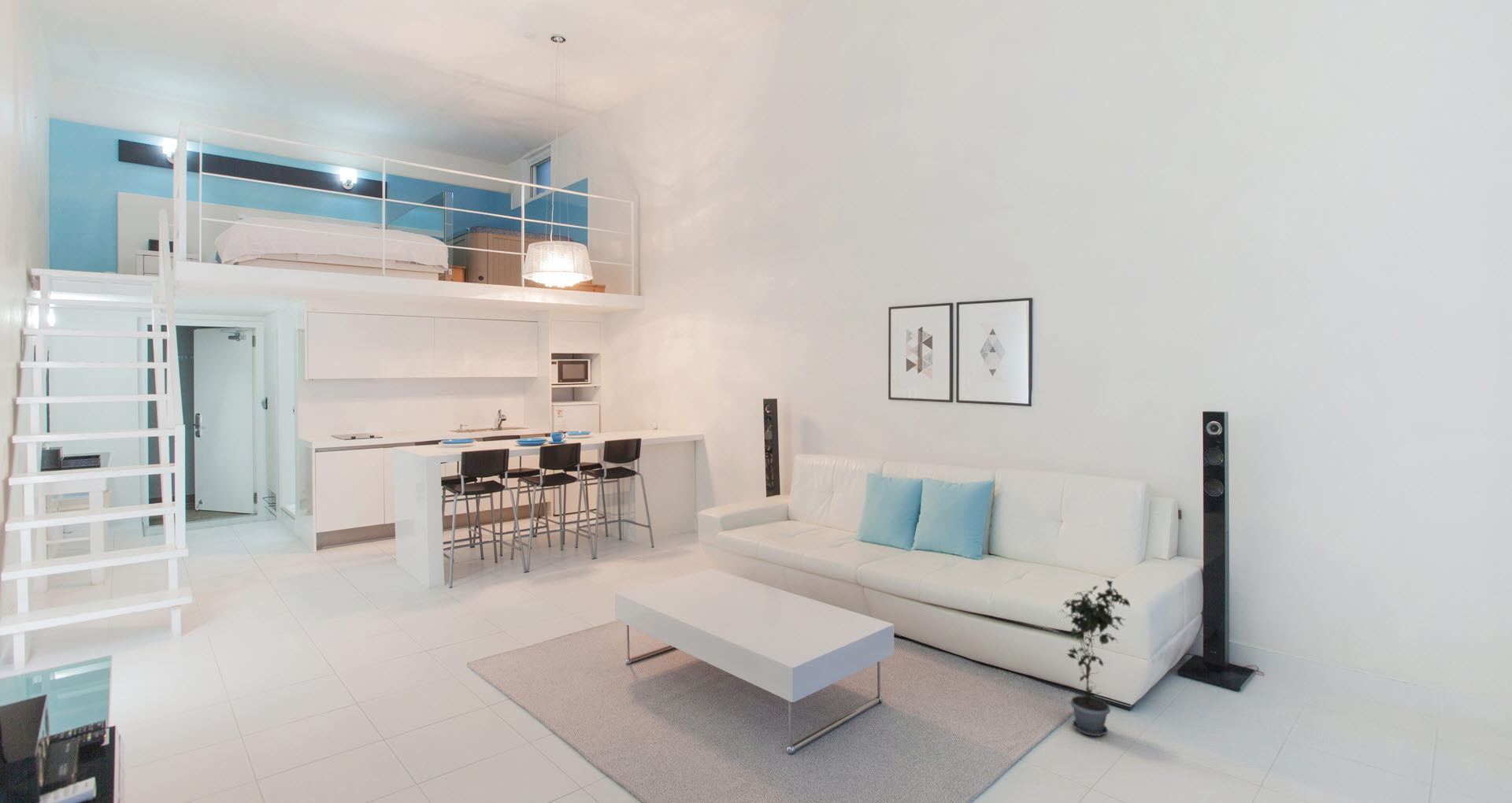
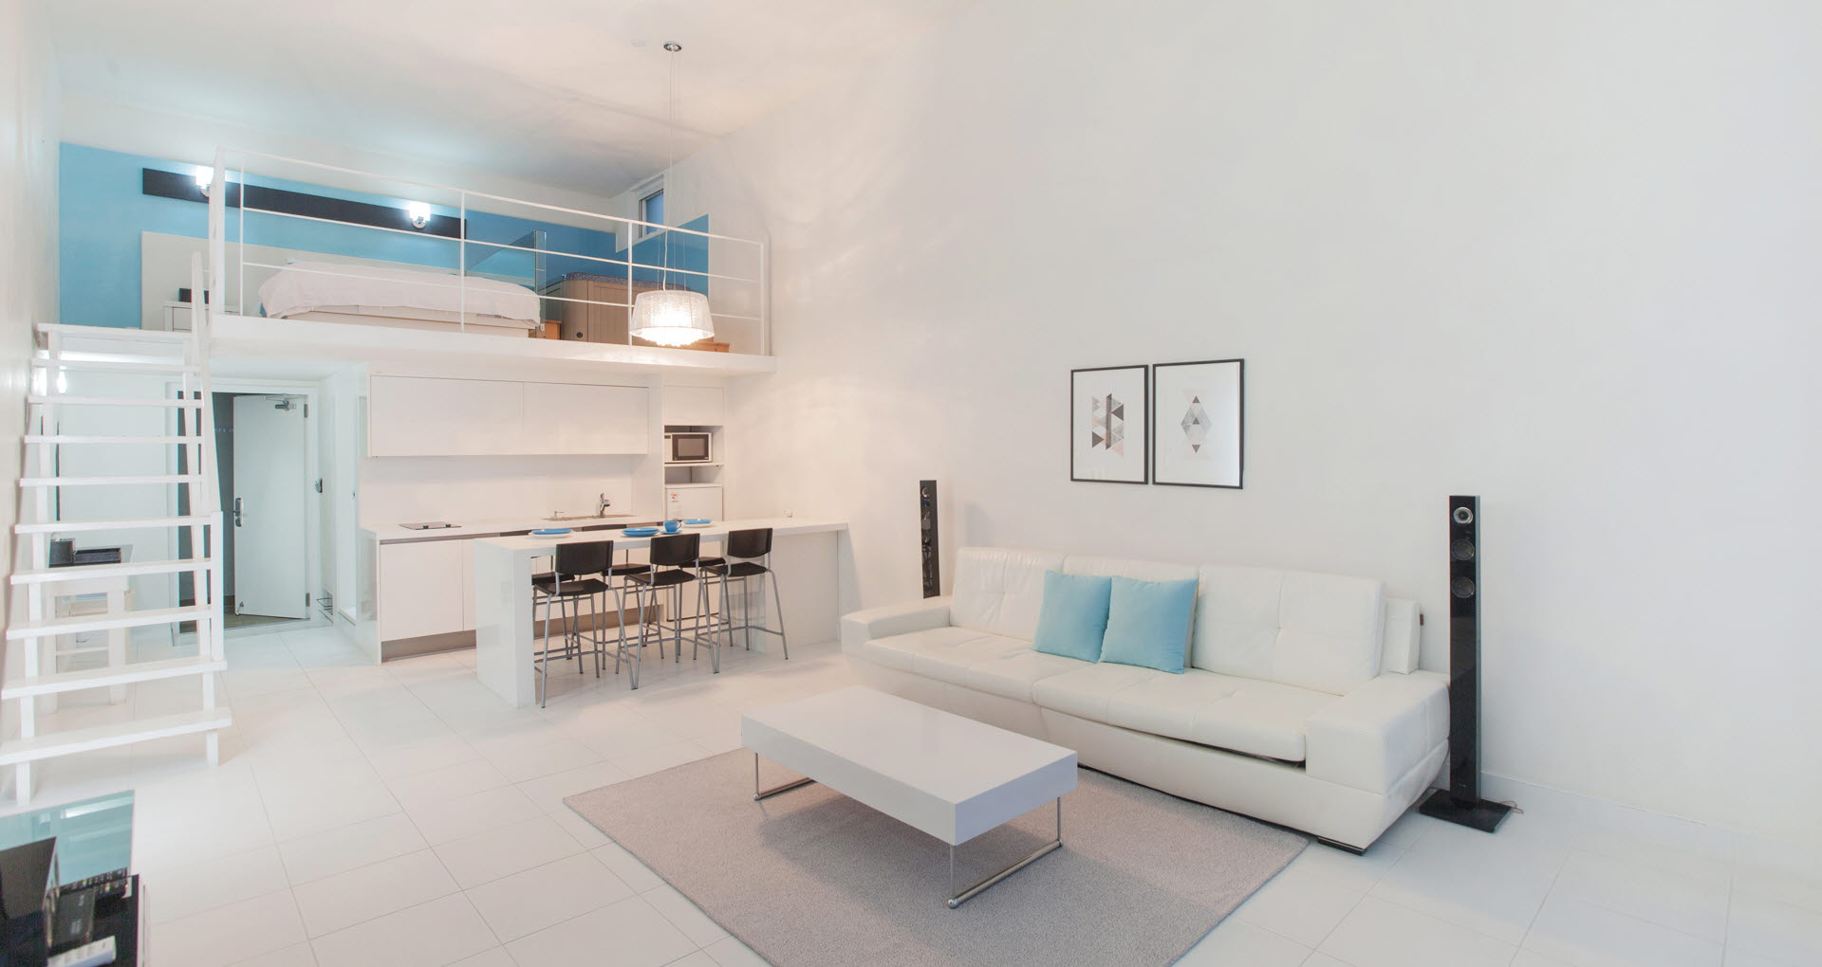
- potted plant [1058,579,1131,737]
